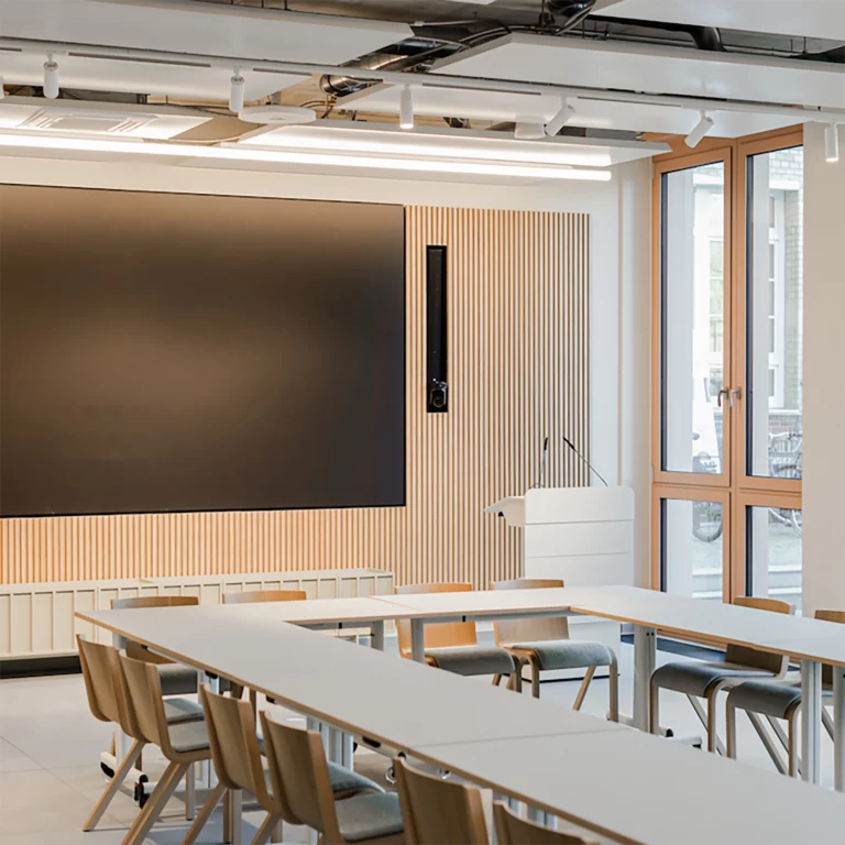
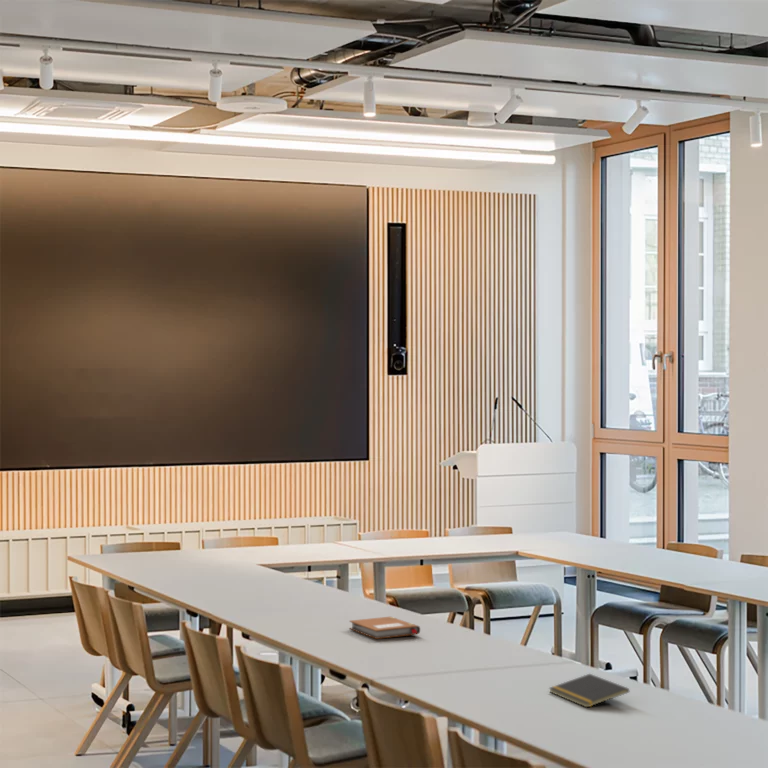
+ notebook [348,616,421,640]
+ notepad [548,673,630,709]
